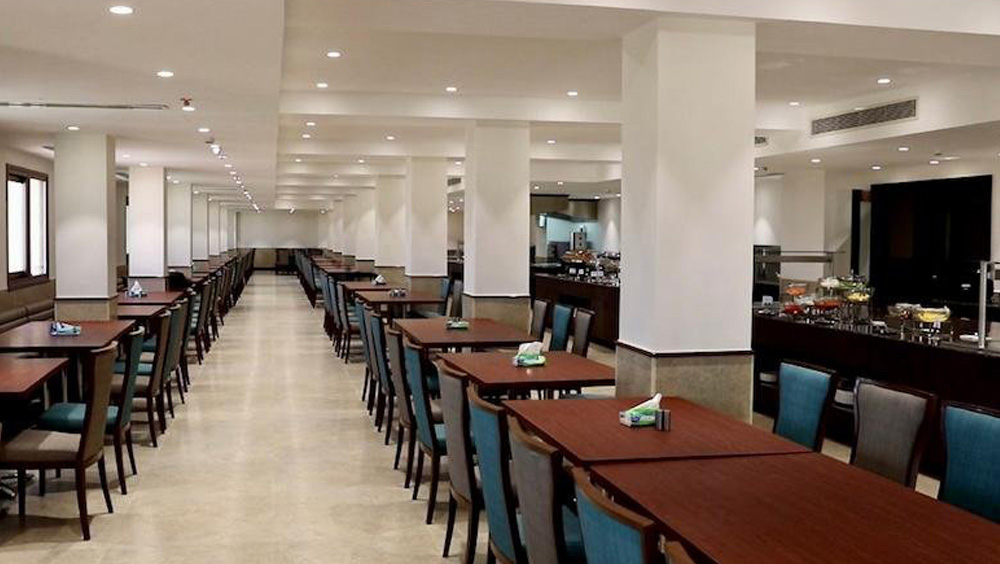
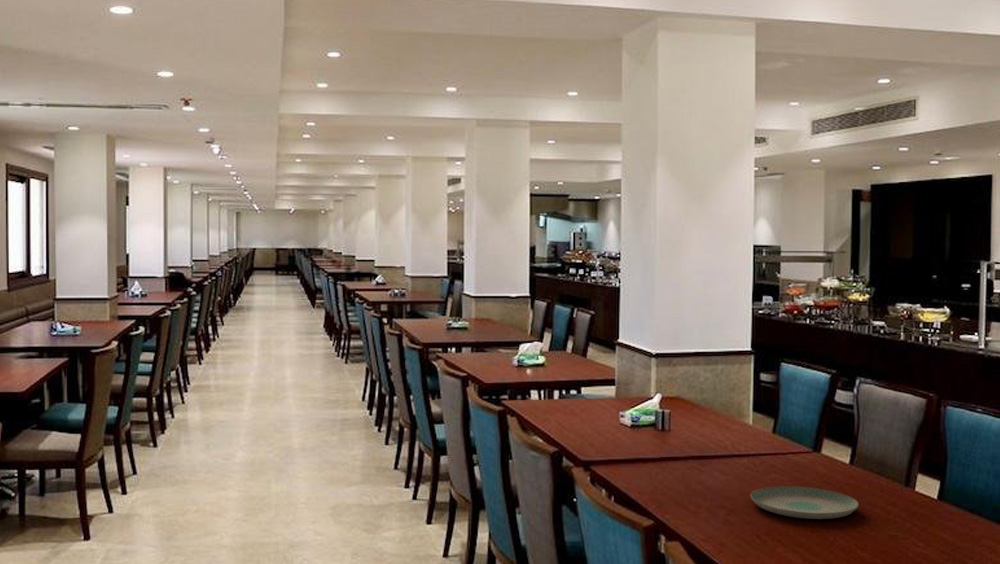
+ plate [749,485,860,520]
